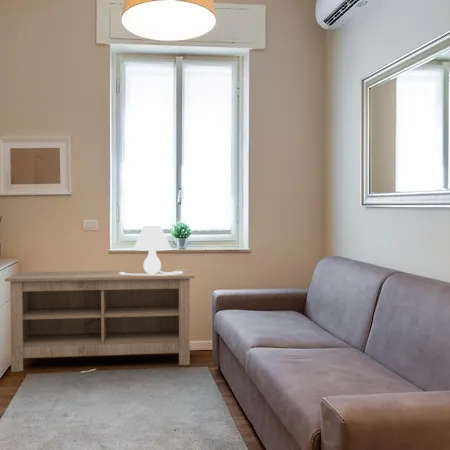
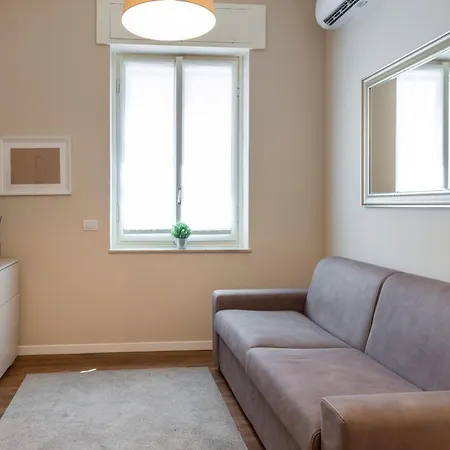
- table lamp [119,225,183,275]
- storage bench [4,268,195,373]
